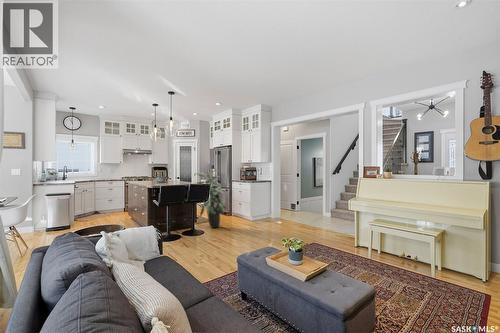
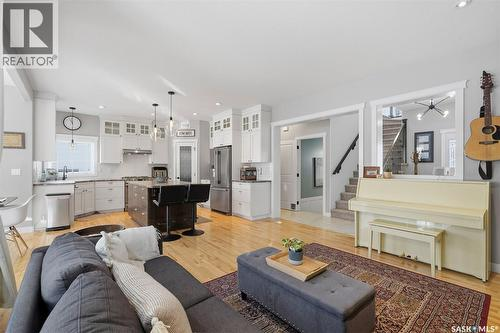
- indoor plant [194,168,228,229]
